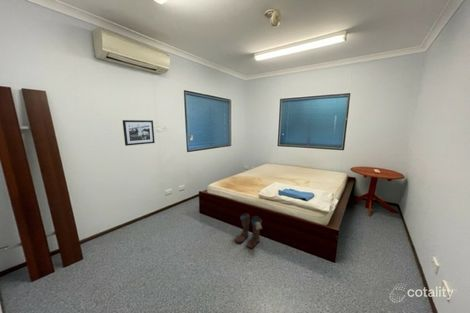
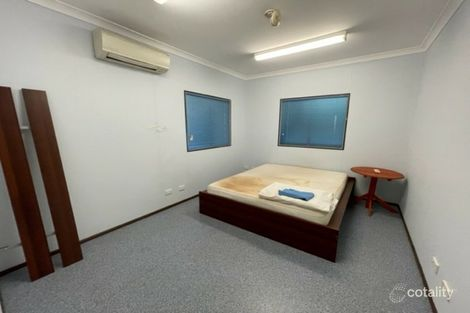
- picture frame [122,119,156,147]
- boots [234,212,263,249]
